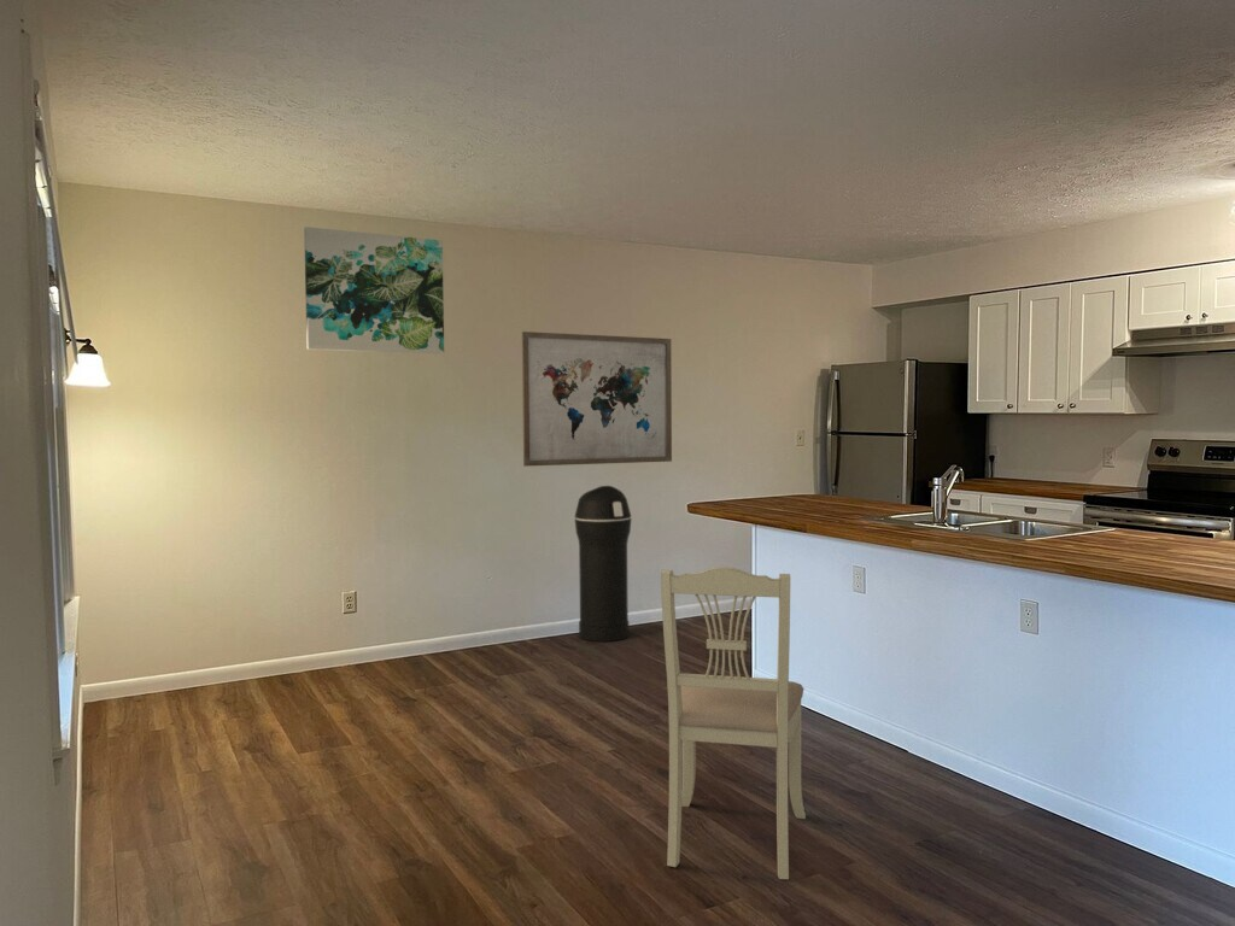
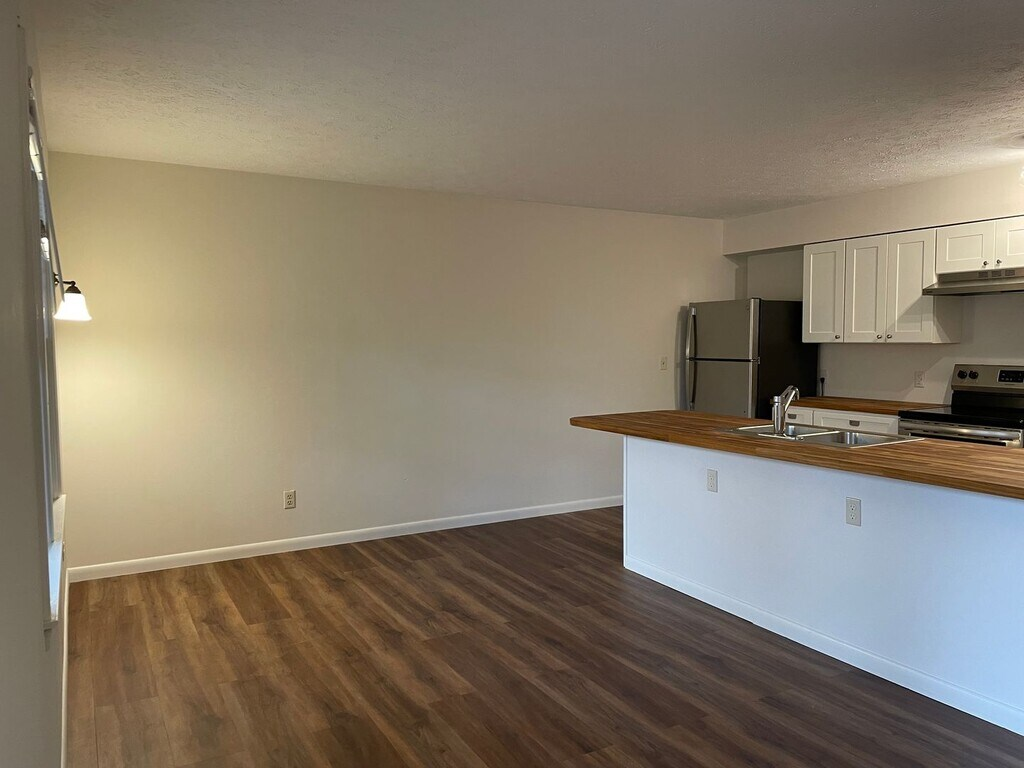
- trash can [574,485,632,643]
- dining chair [660,565,807,880]
- wall art [303,225,445,354]
- wall art [521,330,673,468]
